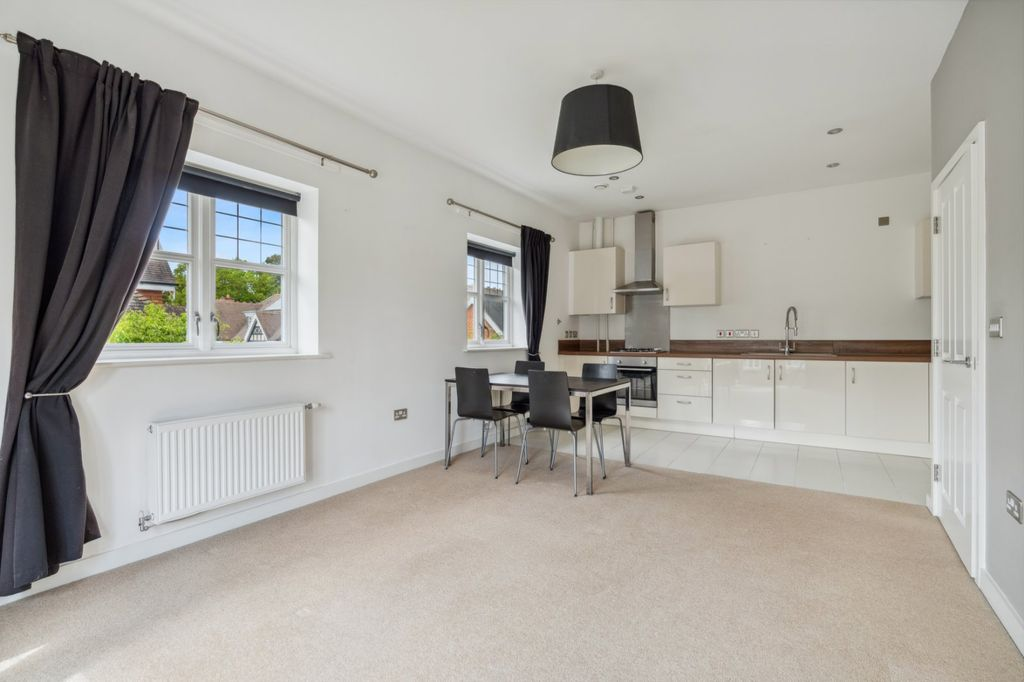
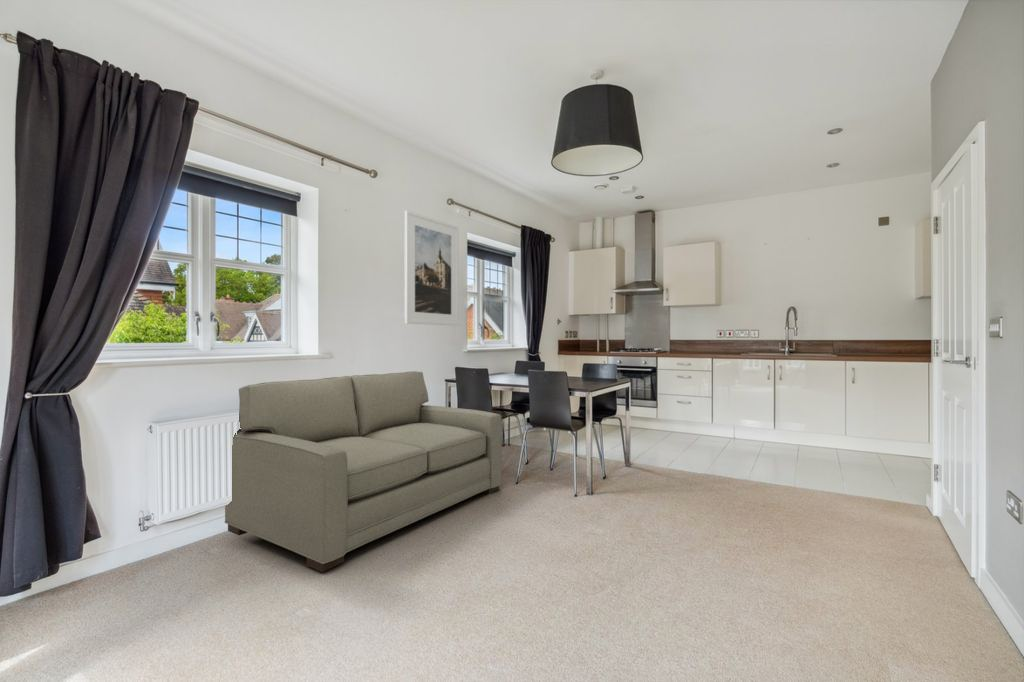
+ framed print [404,210,460,327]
+ sofa [223,370,503,573]
